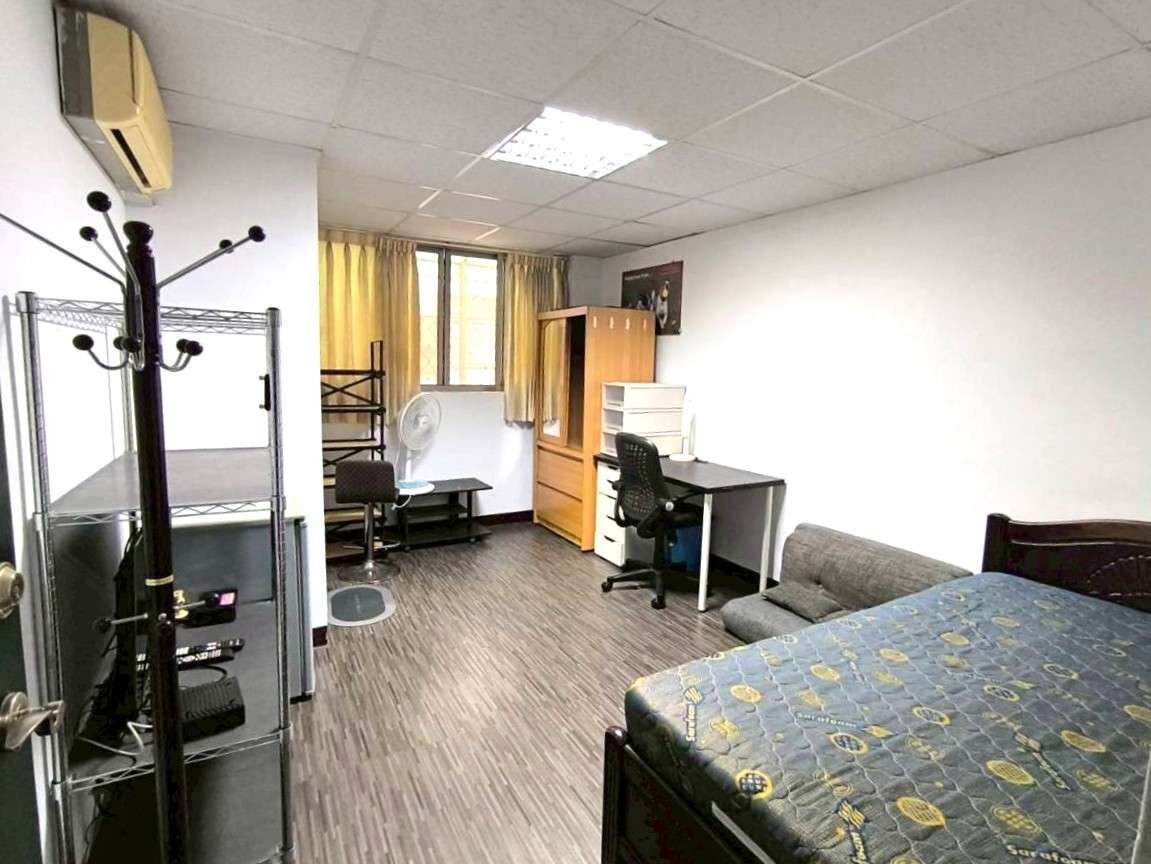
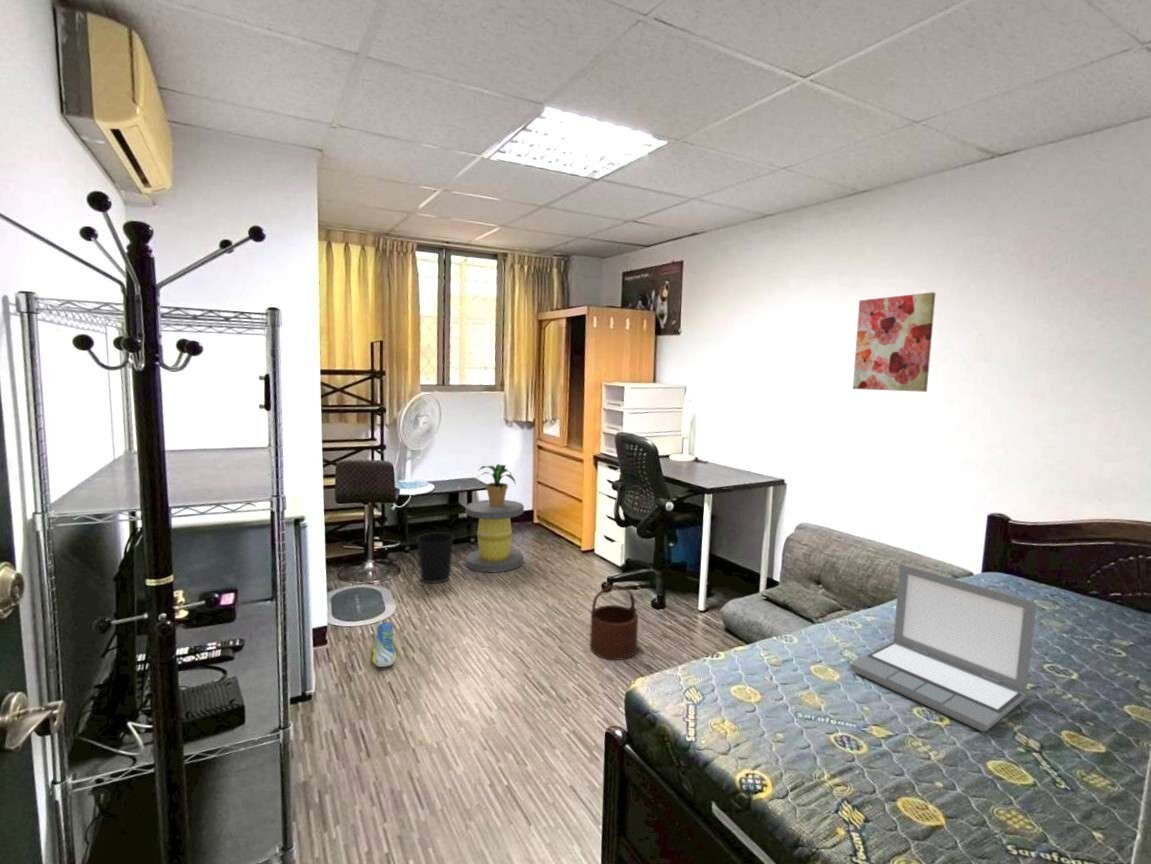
+ sneaker [371,621,397,668]
+ wooden bucket [589,584,639,661]
+ stool [464,499,525,573]
+ potted plant [475,463,517,507]
+ wastebasket [415,532,455,584]
+ wall art [852,291,936,393]
+ laptop [849,563,1038,732]
